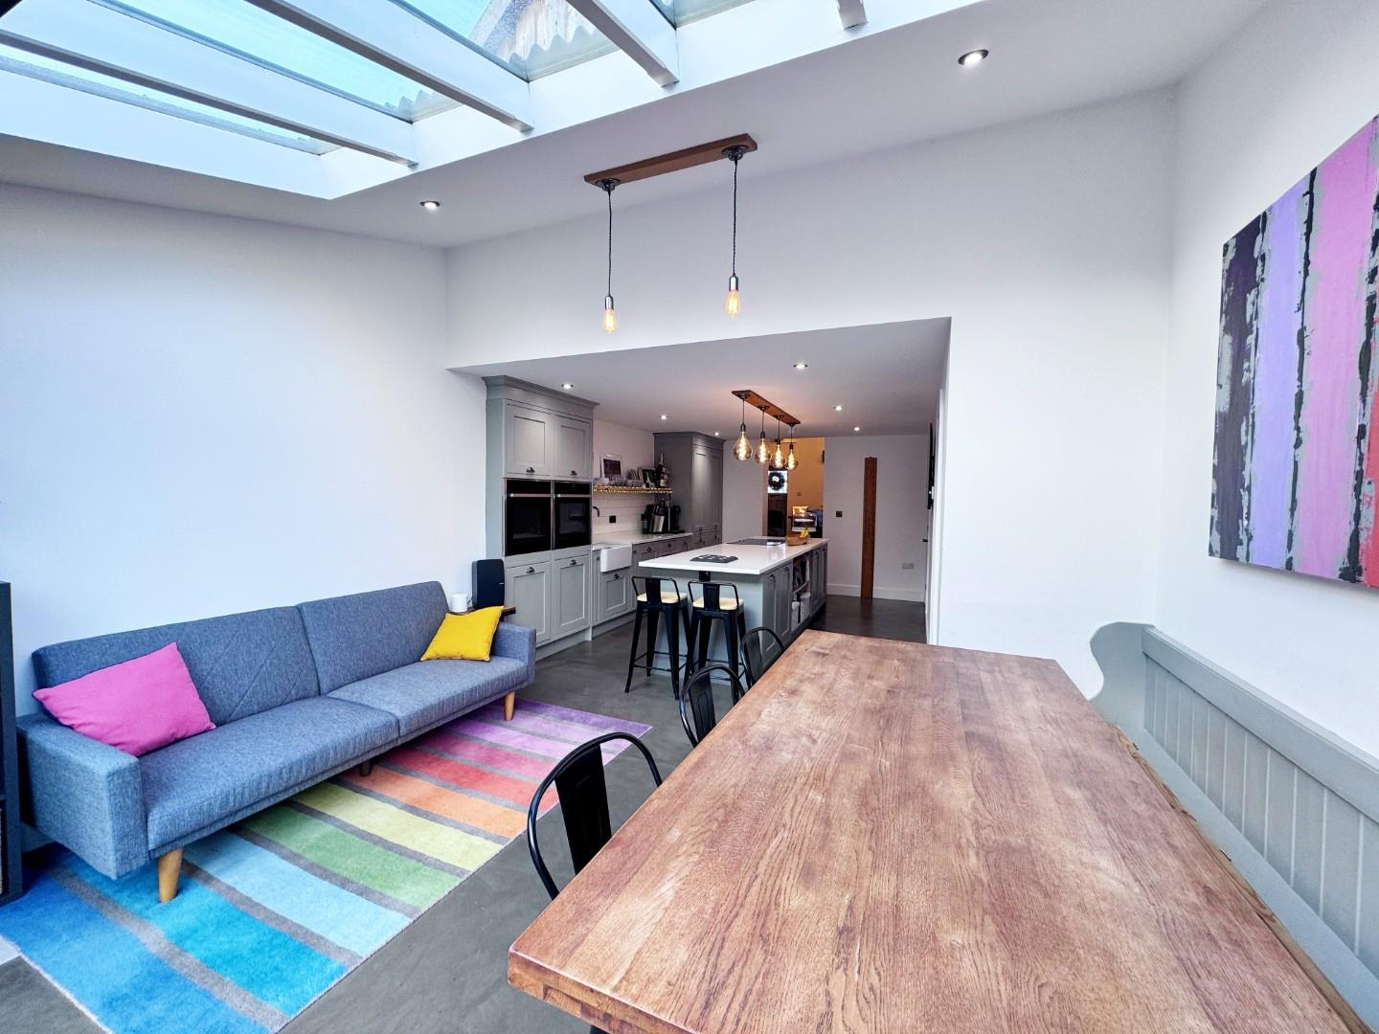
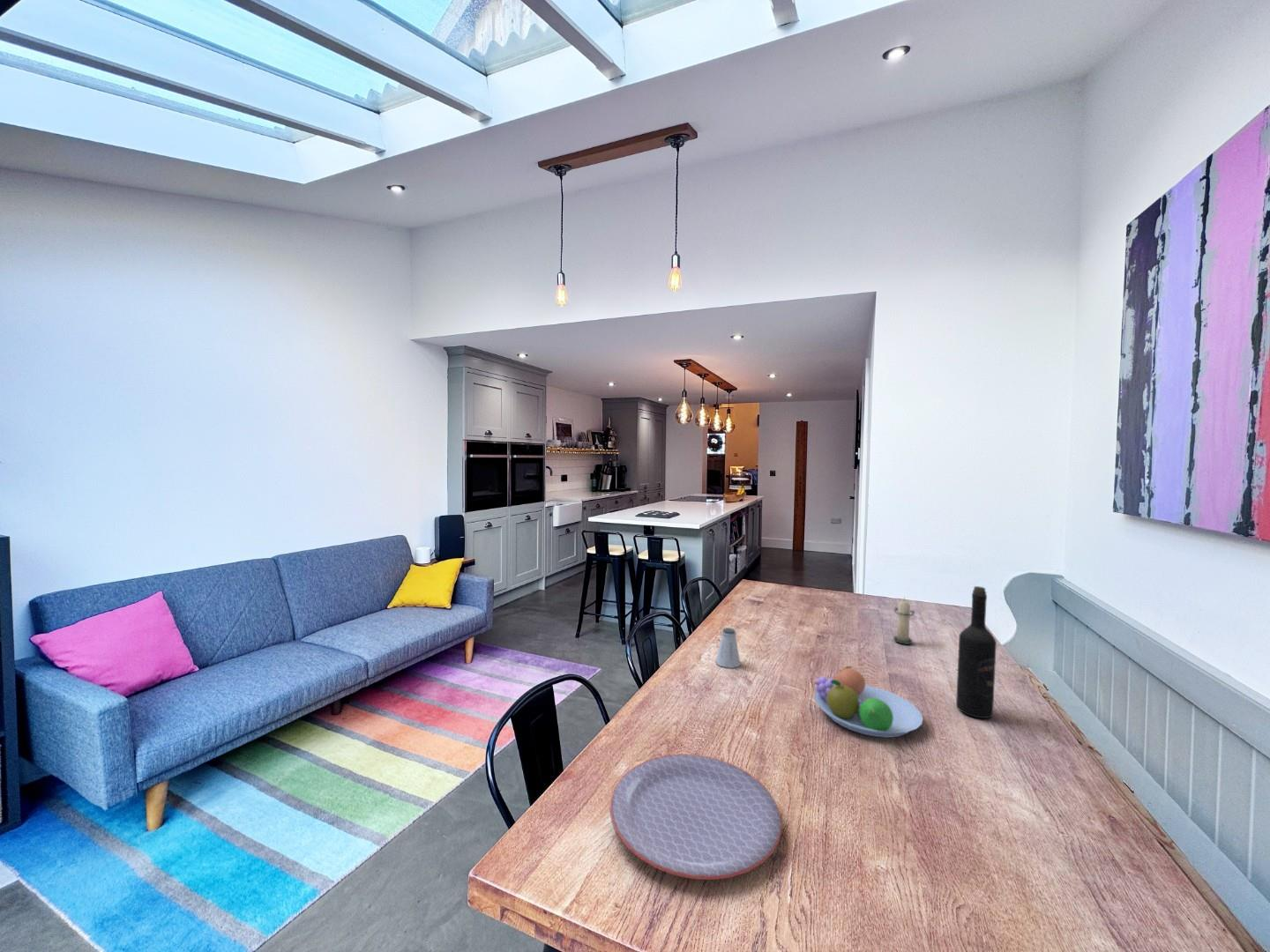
+ wine bottle [955,585,997,719]
+ fruit bowl [813,666,923,739]
+ saltshaker [715,627,742,669]
+ plate [609,754,782,881]
+ candle [891,596,915,645]
